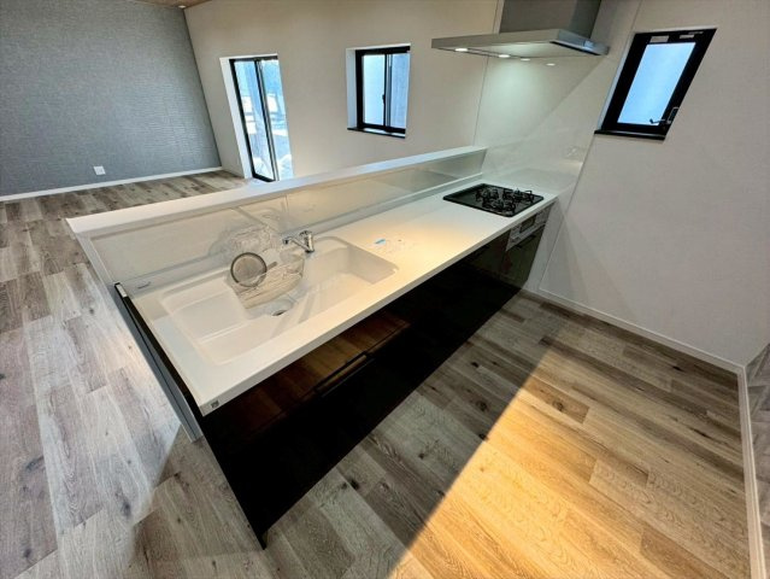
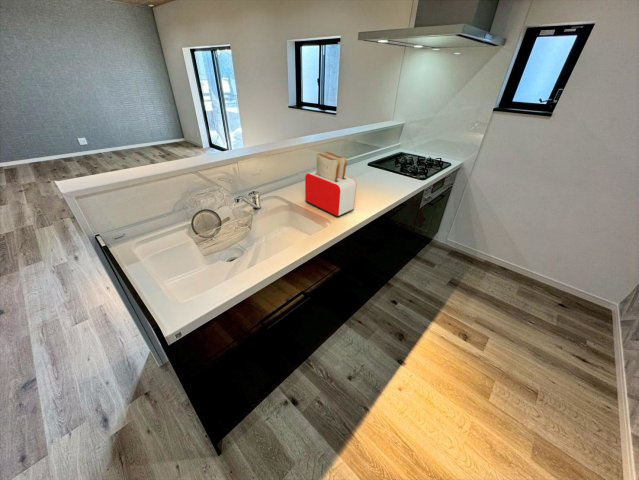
+ toaster [304,151,357,218]
